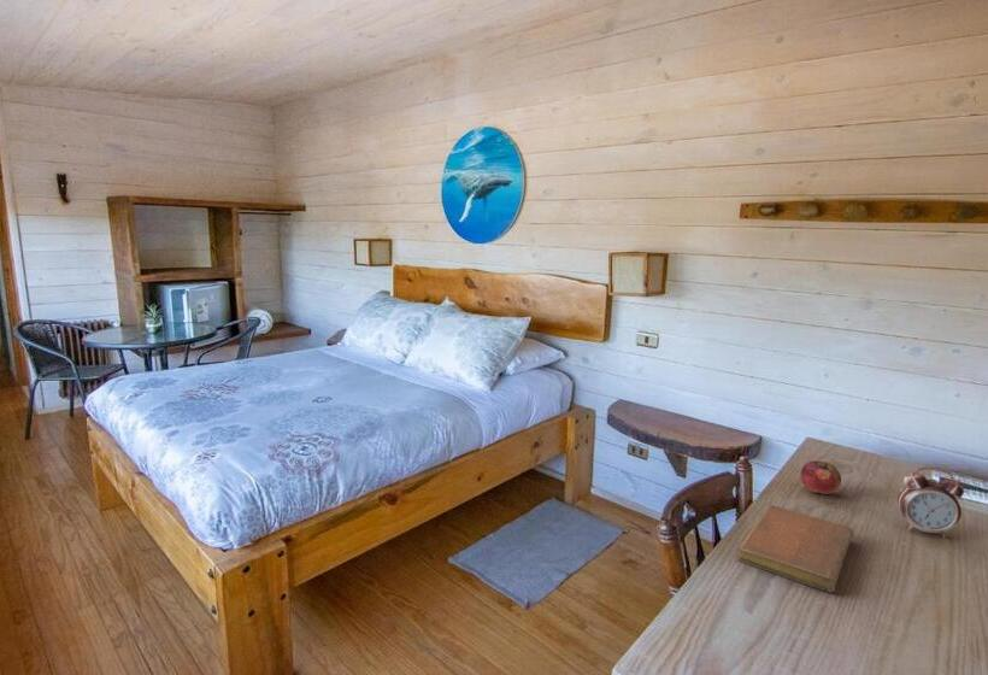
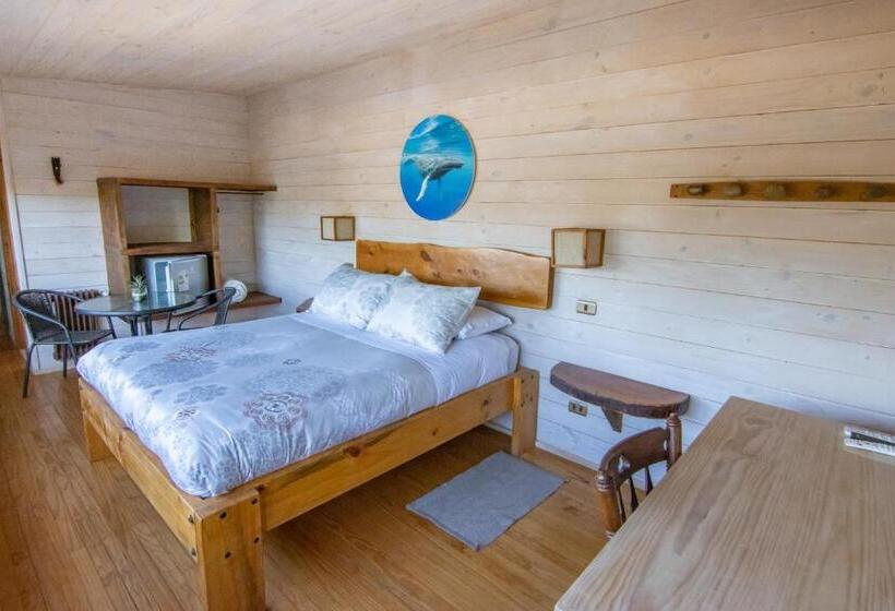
- alarm clock [896,466,965,539]
- fruit [799,459,842,495]
- notebook [736,504,855,594]
